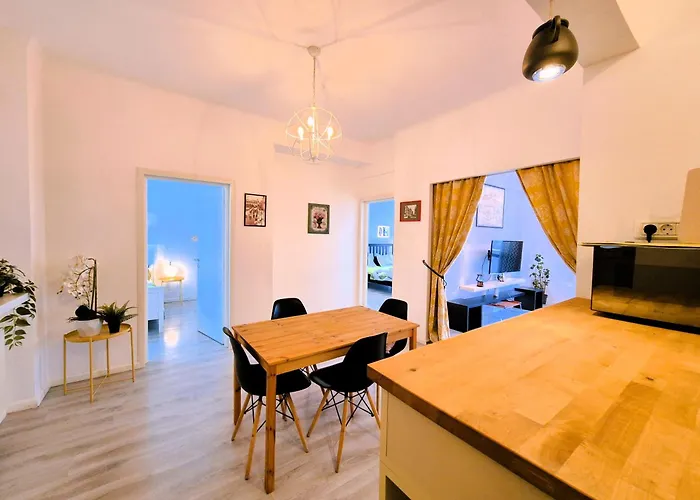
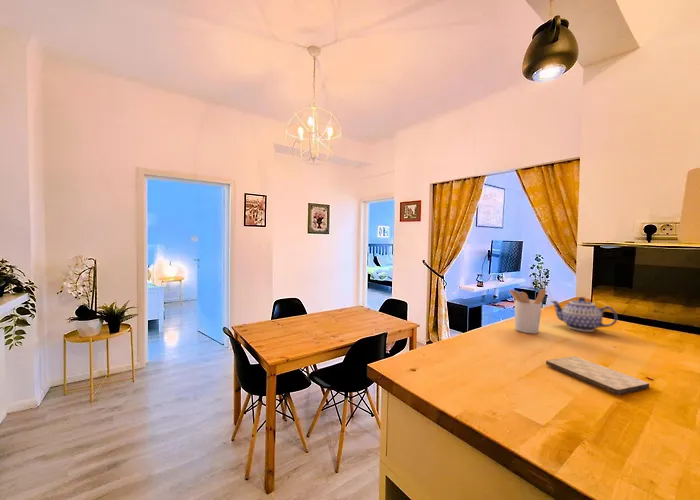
+ teapot [549,296,618,333]
+ cutting board [545,355,650,396]
+ utensil holder [508,288,547,334]
